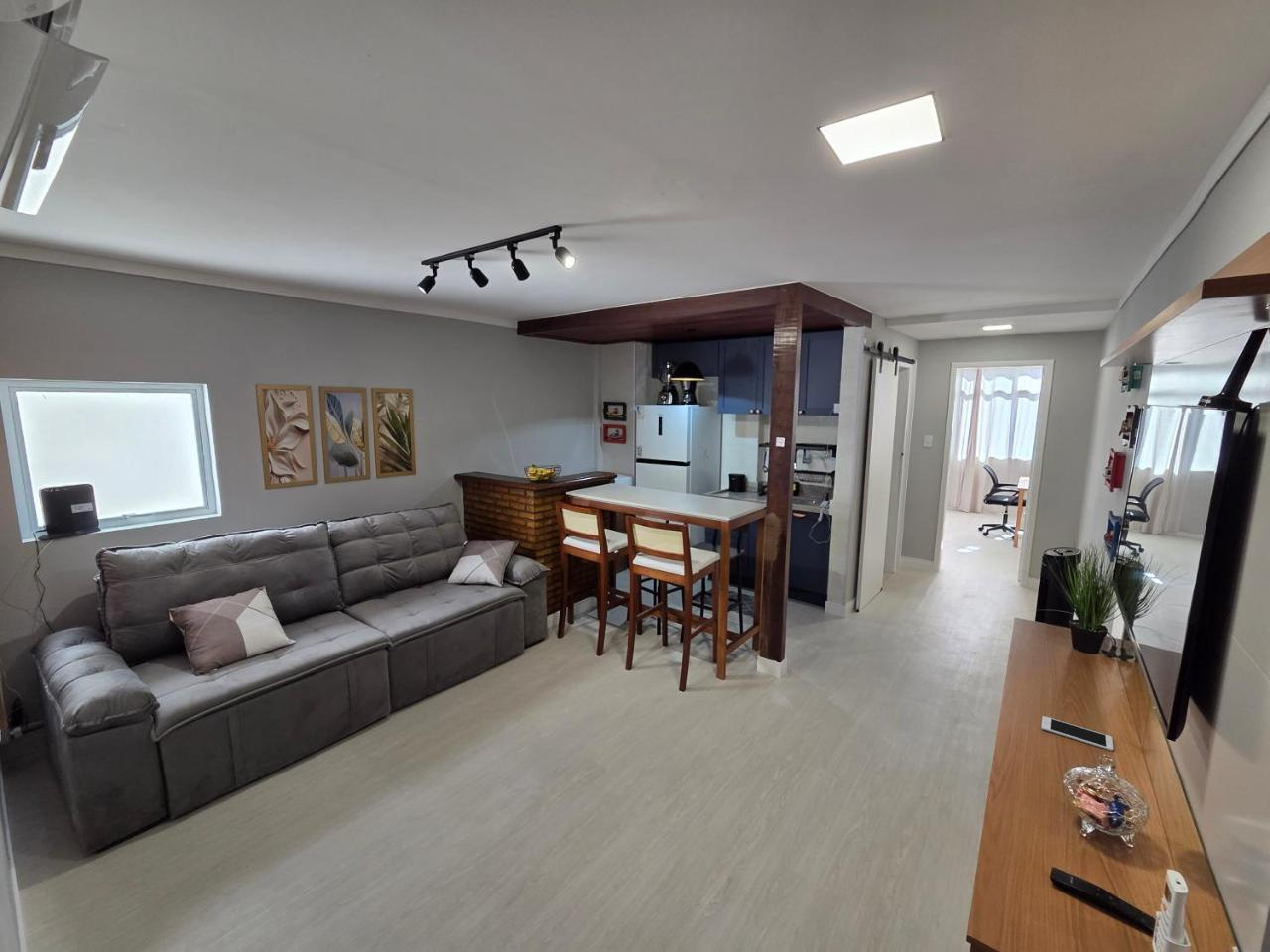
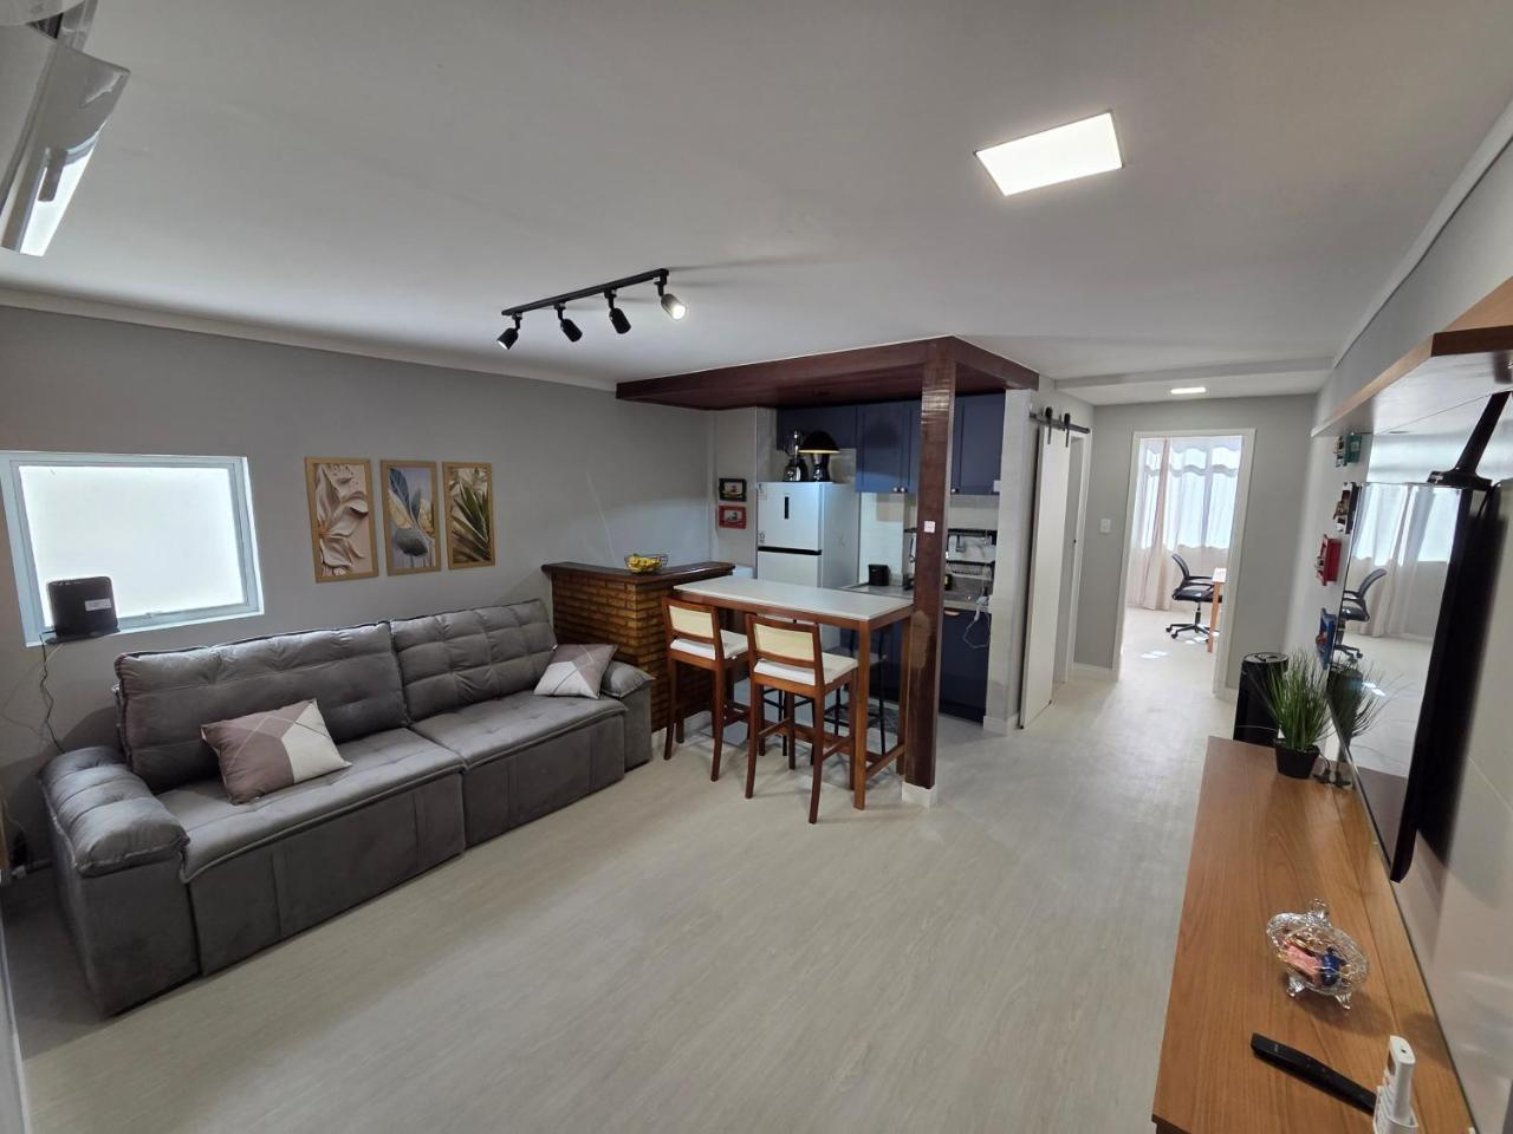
- cell phone [1040,715,1114,752]
